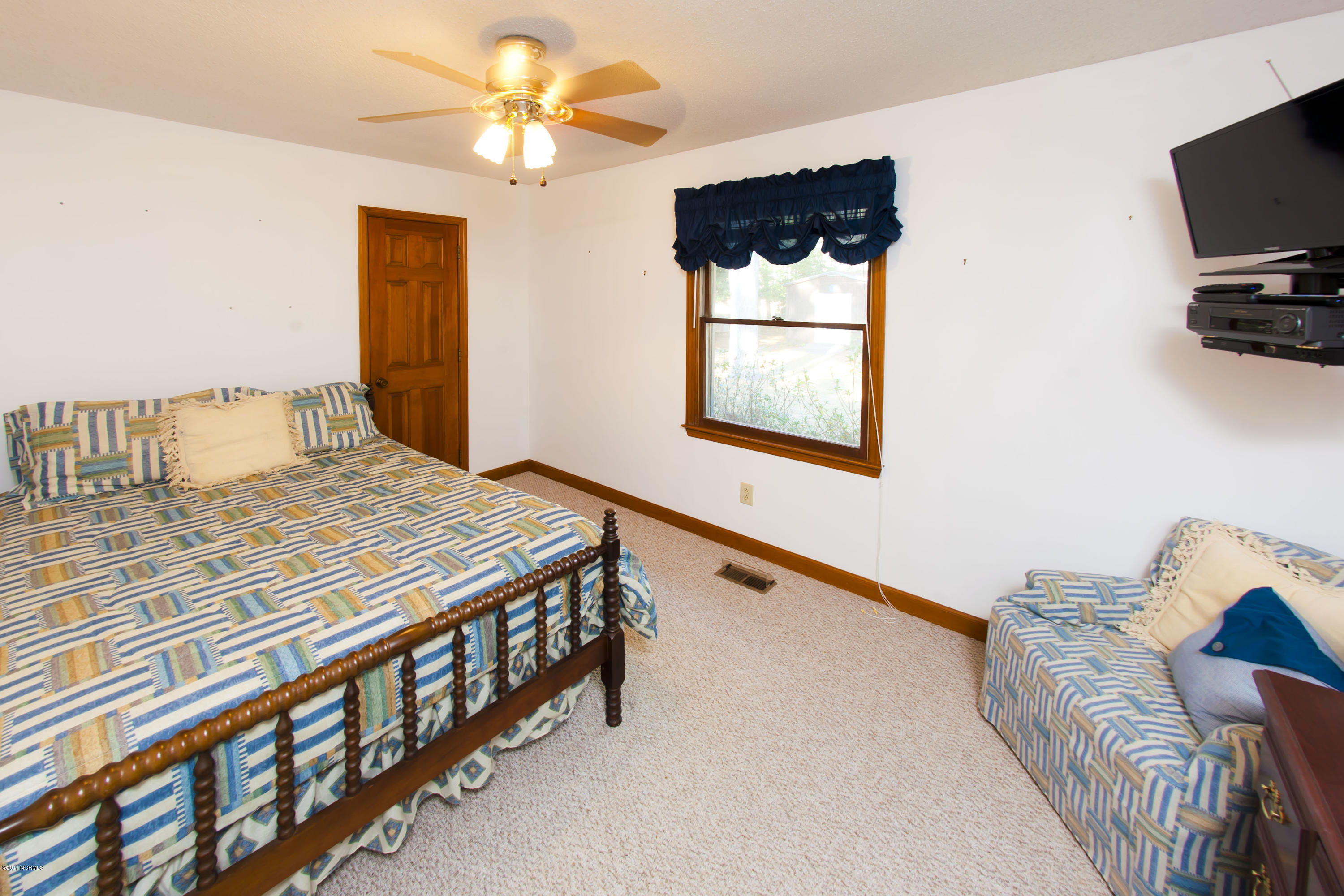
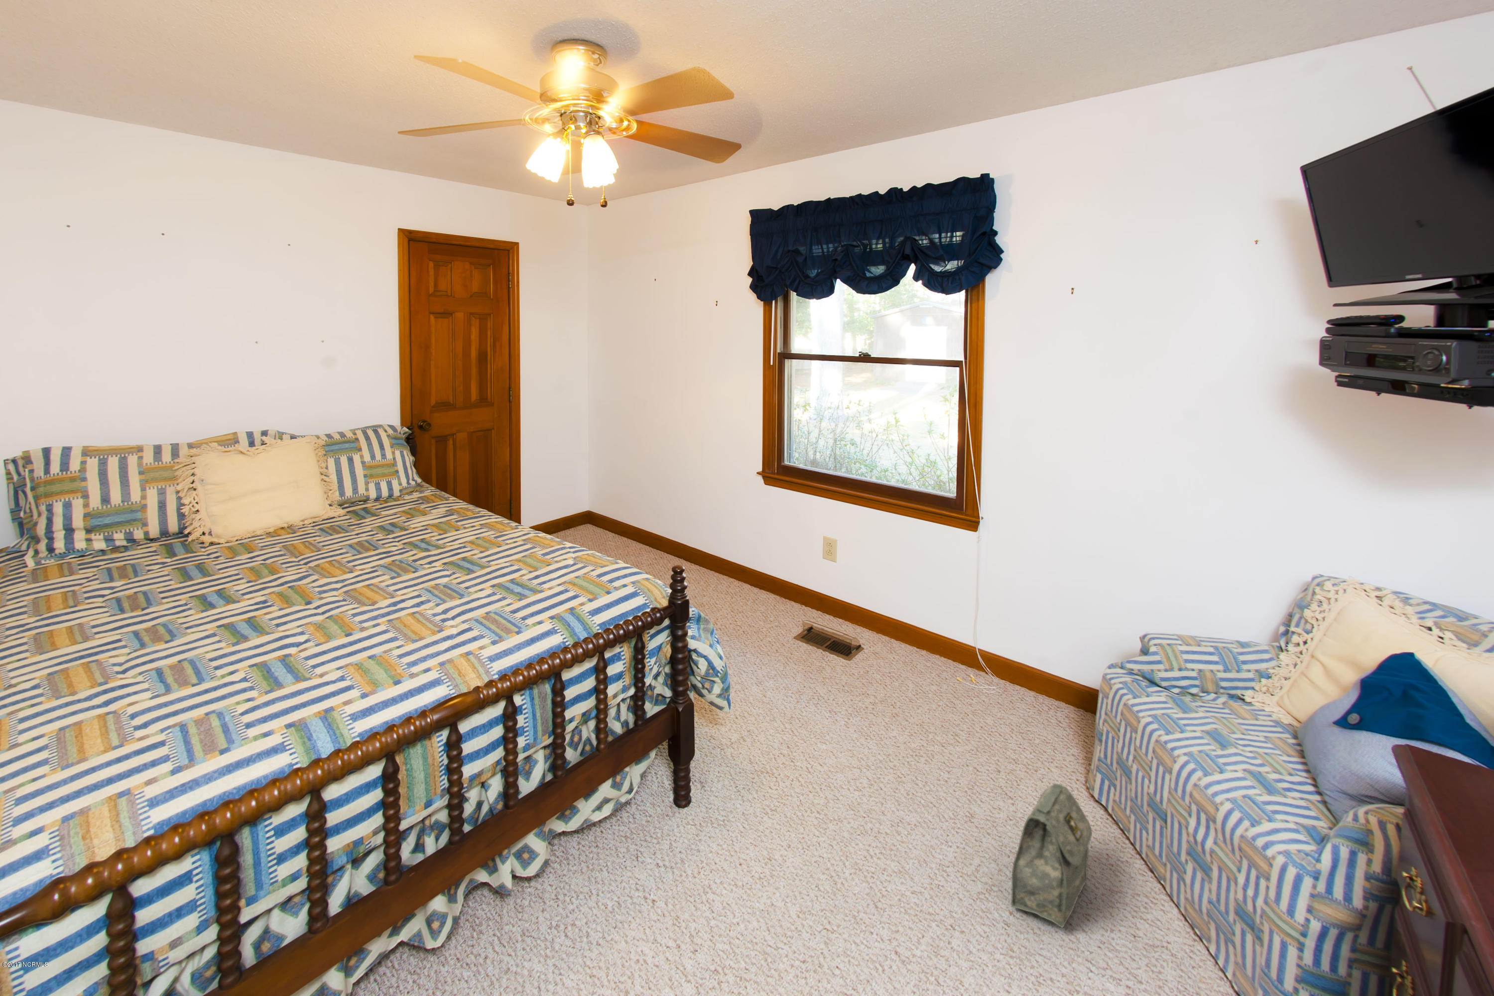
+ bag [1010,783,1093,928]
